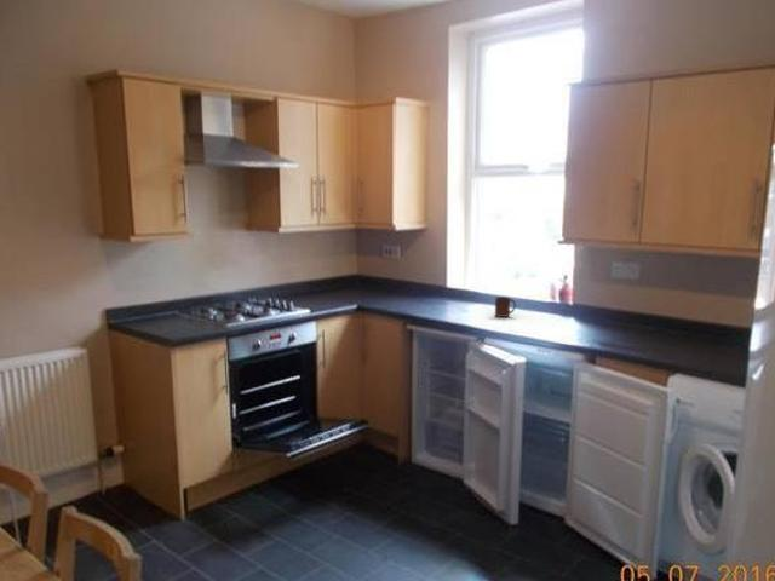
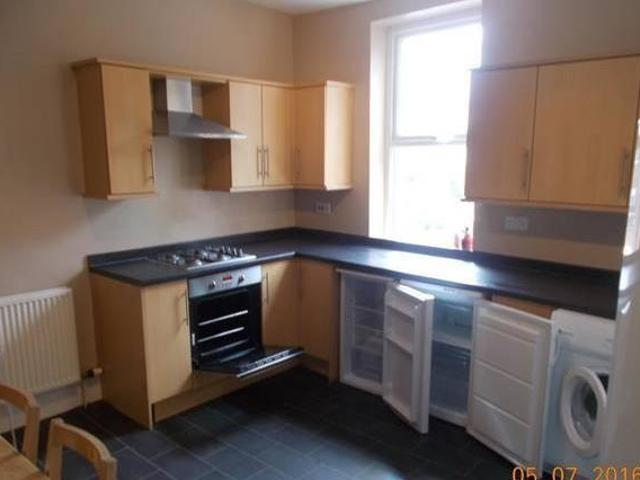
- cup [494,295,517,318]
